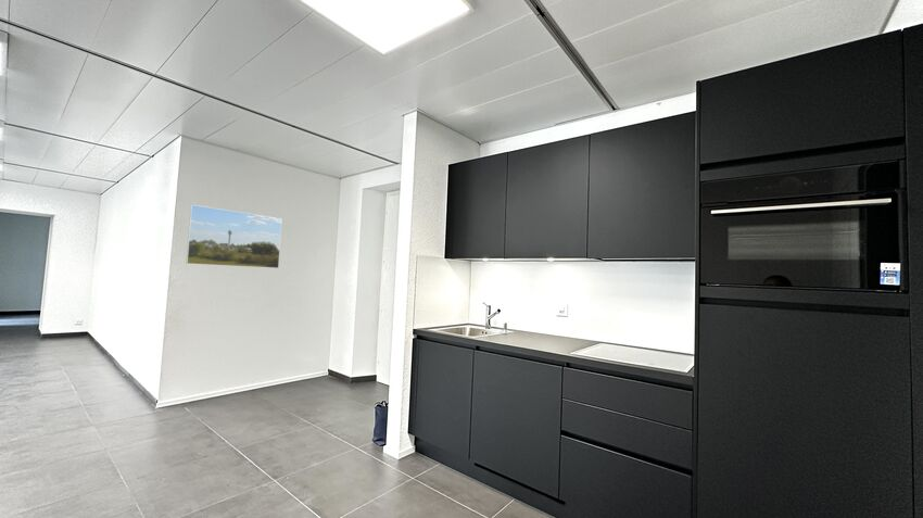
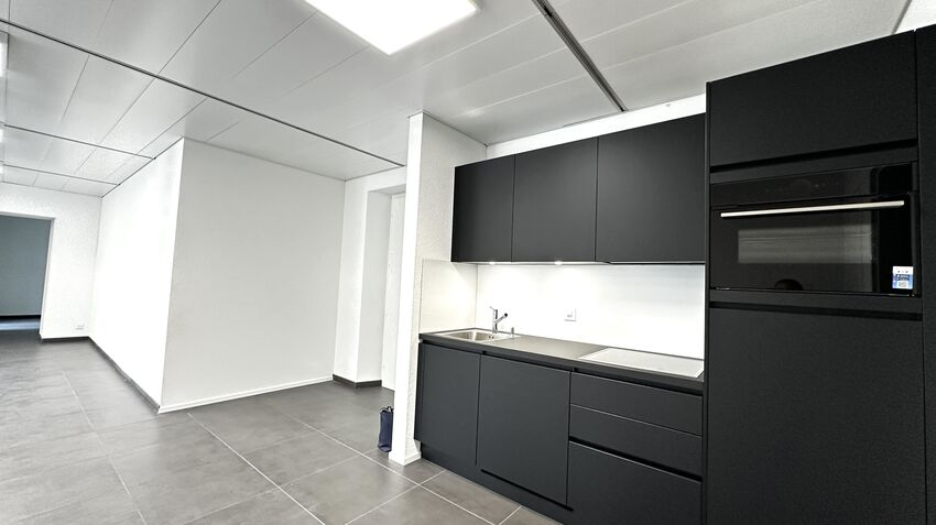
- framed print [185,204,283,269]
